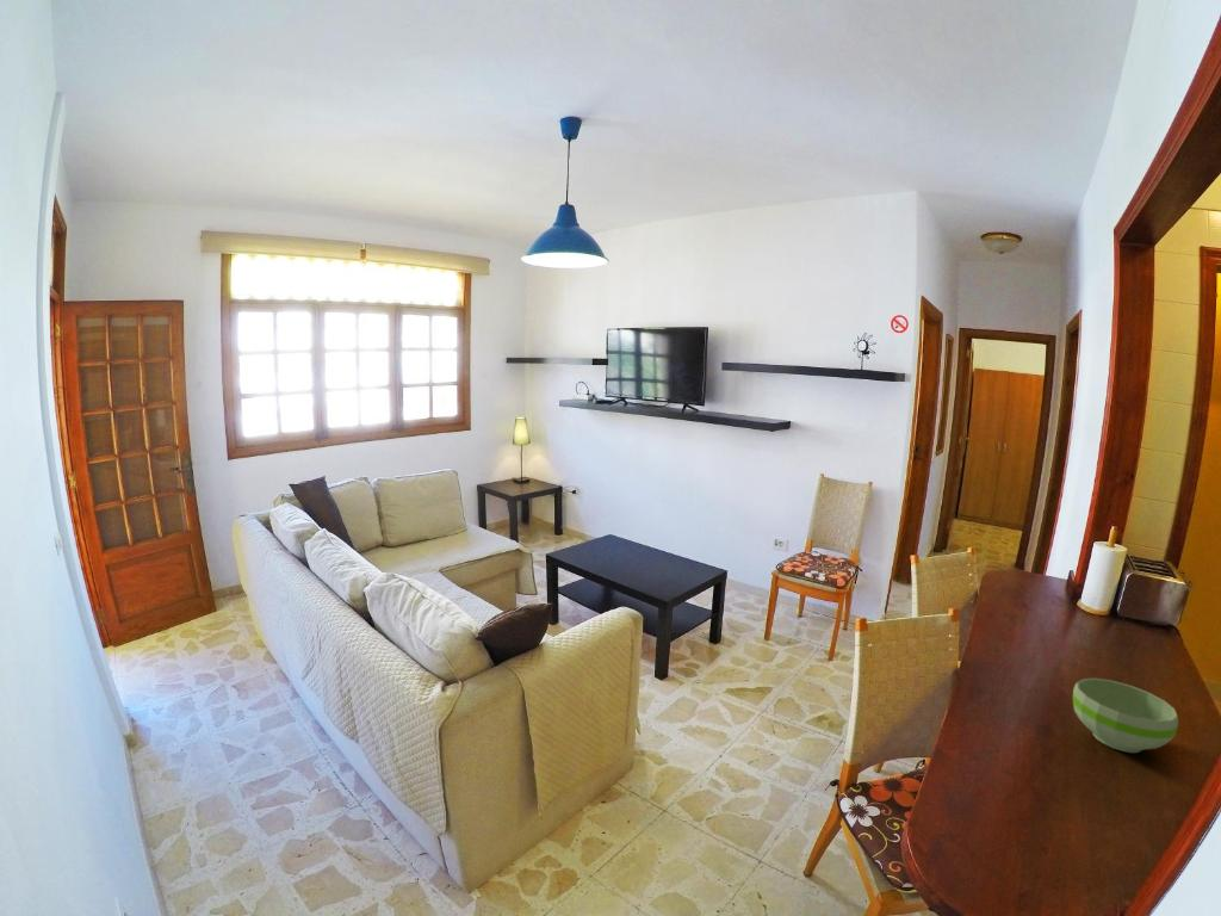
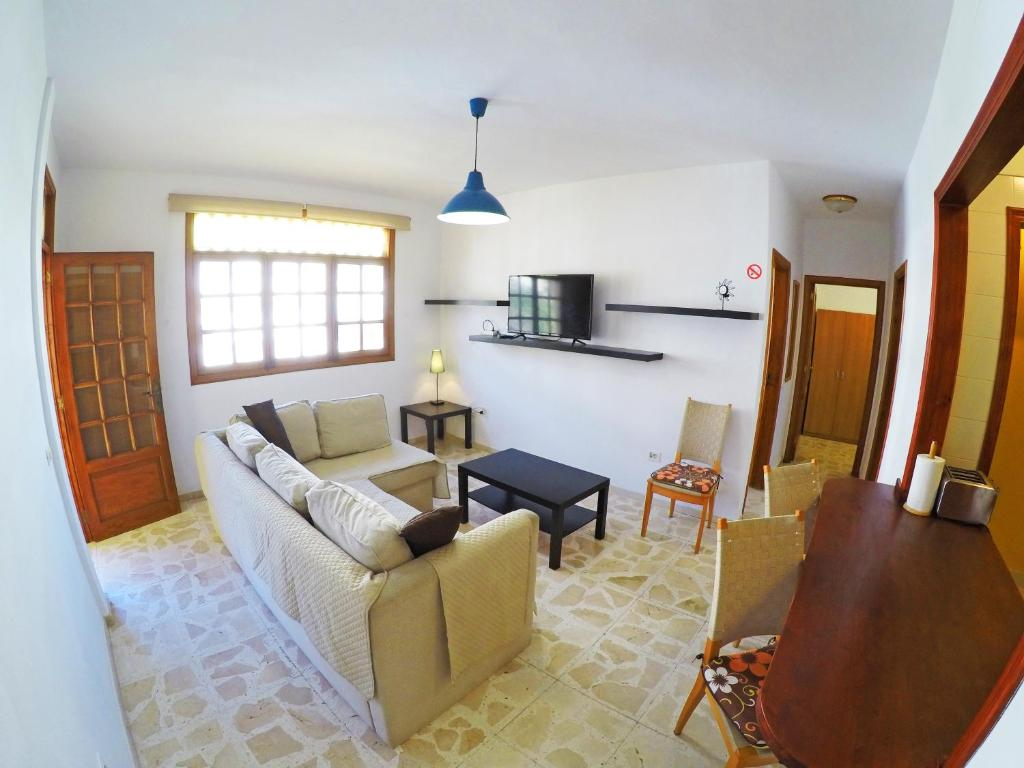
- bowl [1072,677,1179,754]
